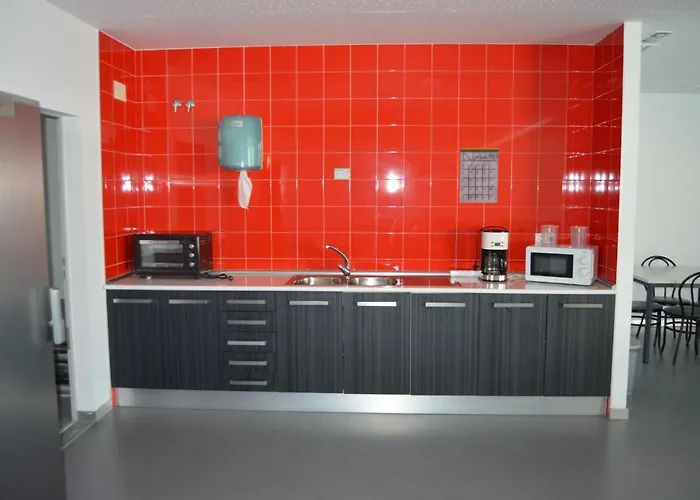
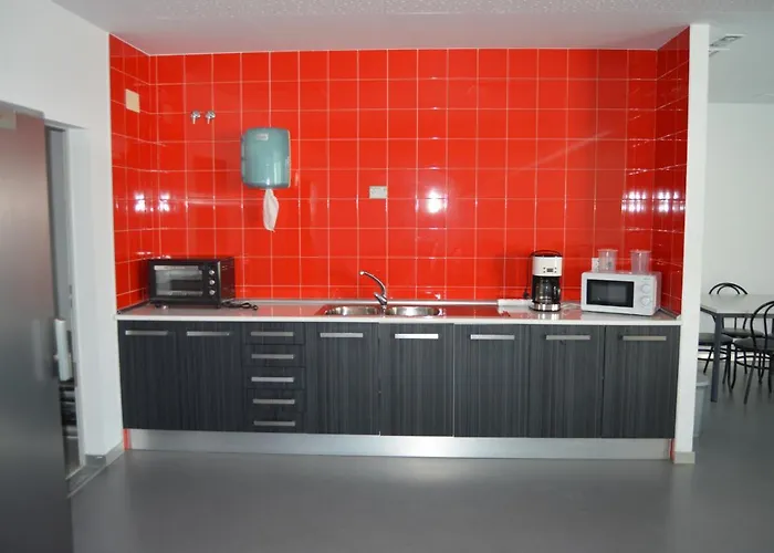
- calendar [459,134,500,204]
